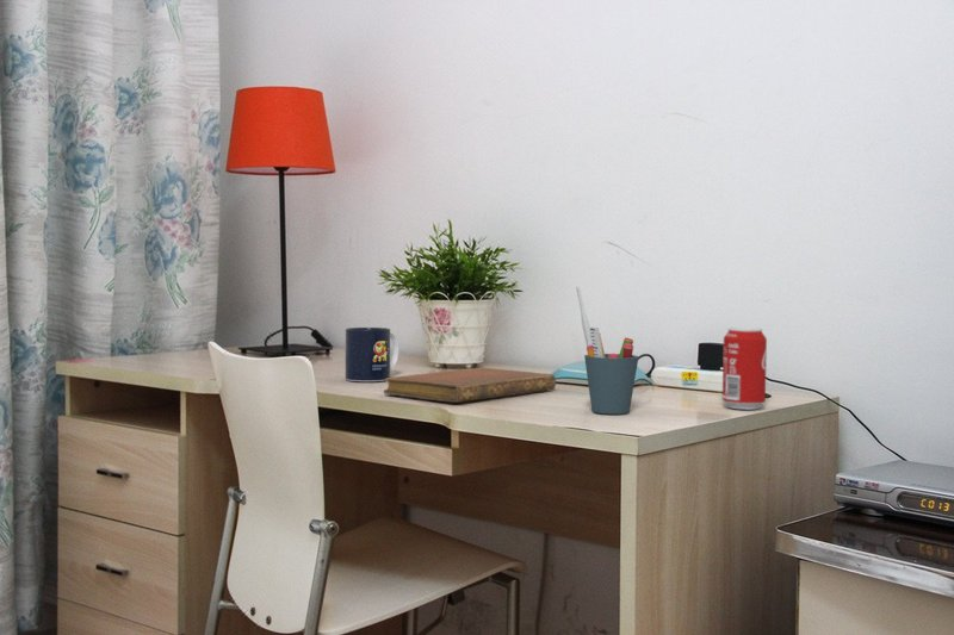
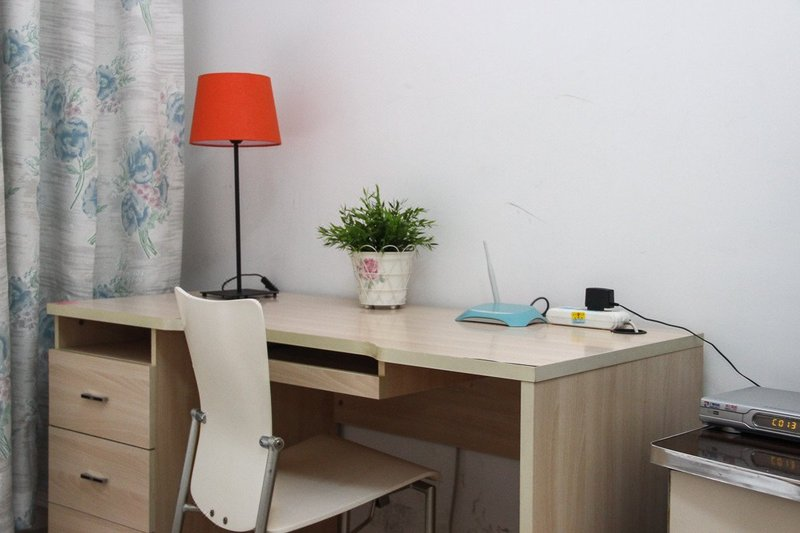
- mug [345,326,399,382]
- notebook [383,367,557,404]
- beverage can [721,326,768,411]
- pen holder [583,325,639,415]
